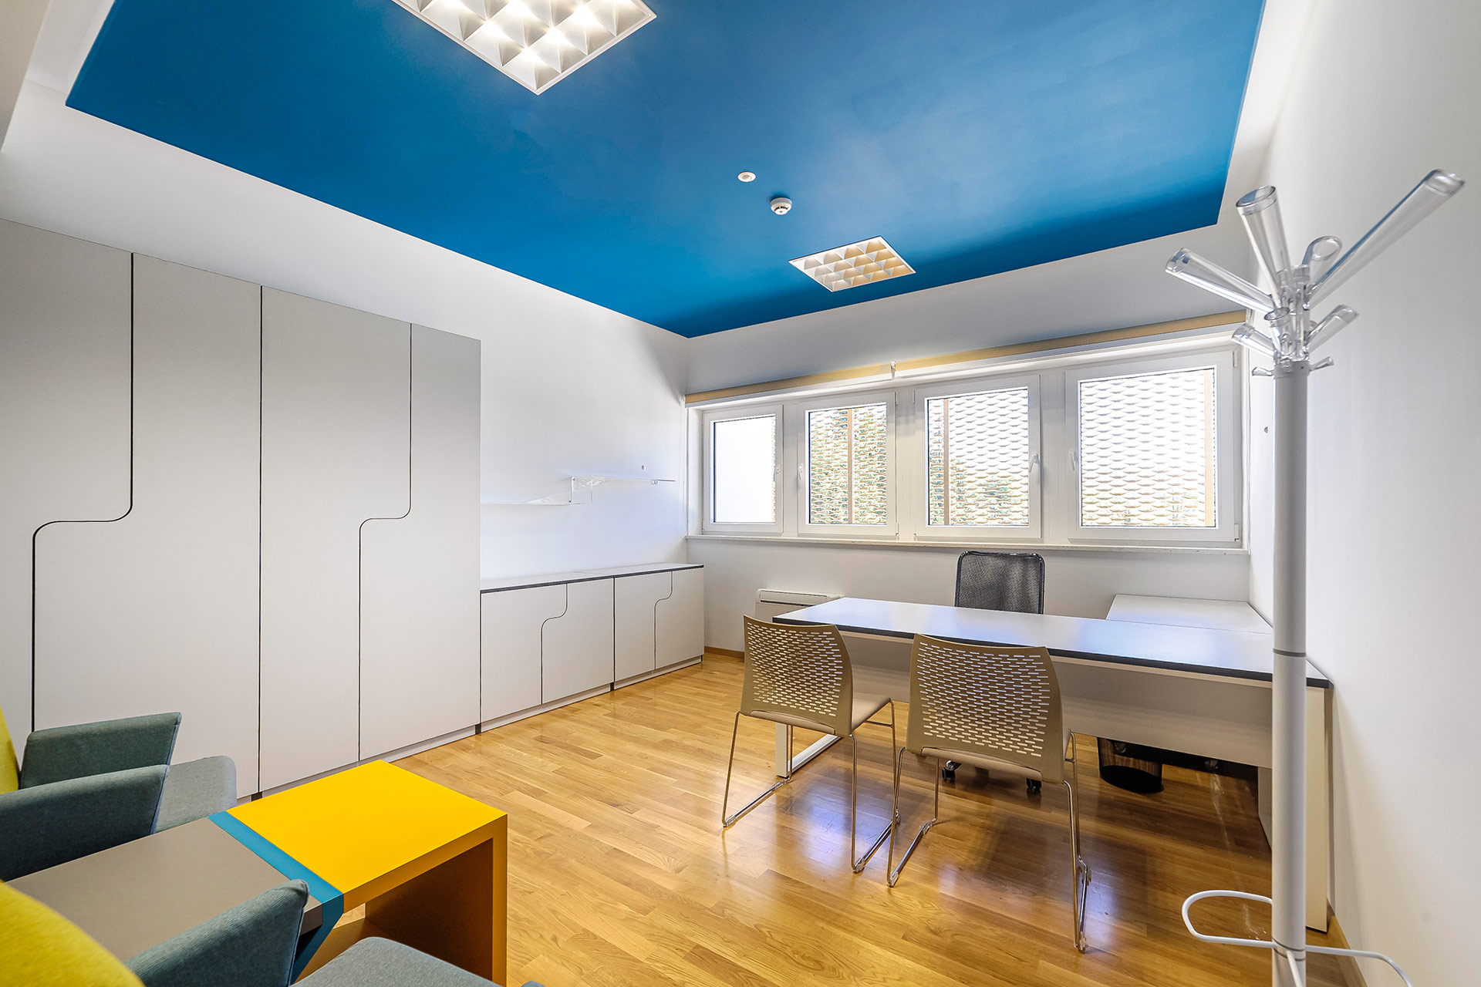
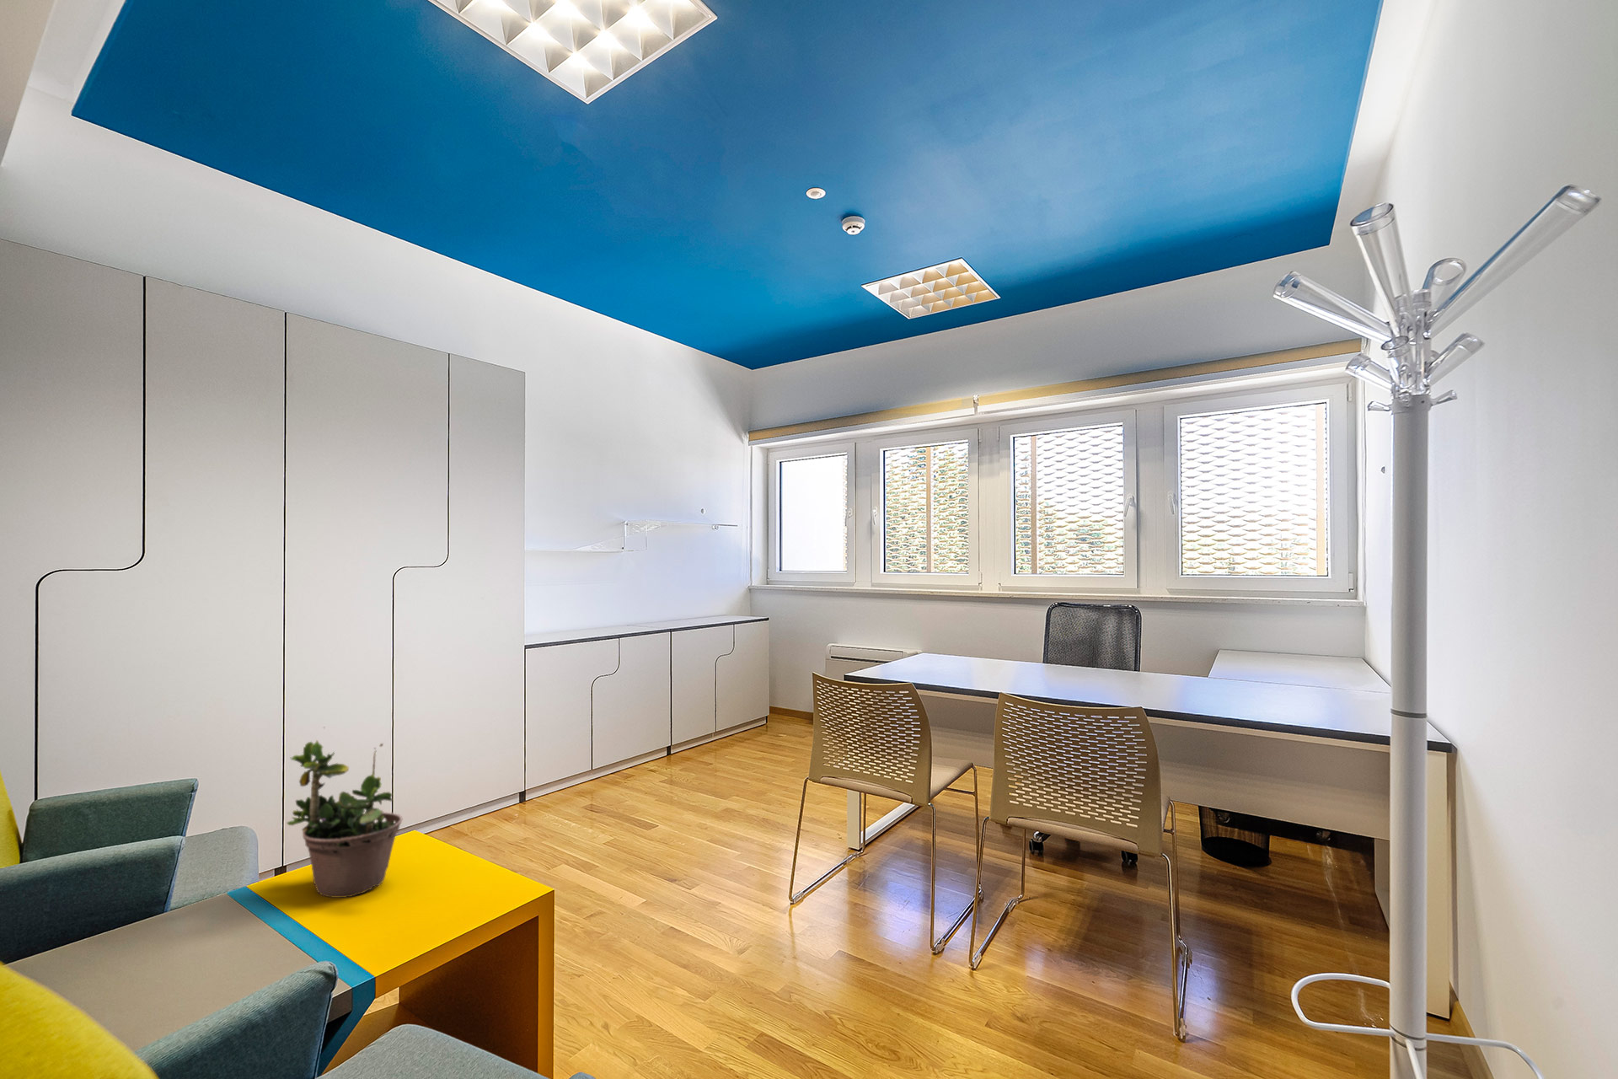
+ potted plant [285,726,403,898]
